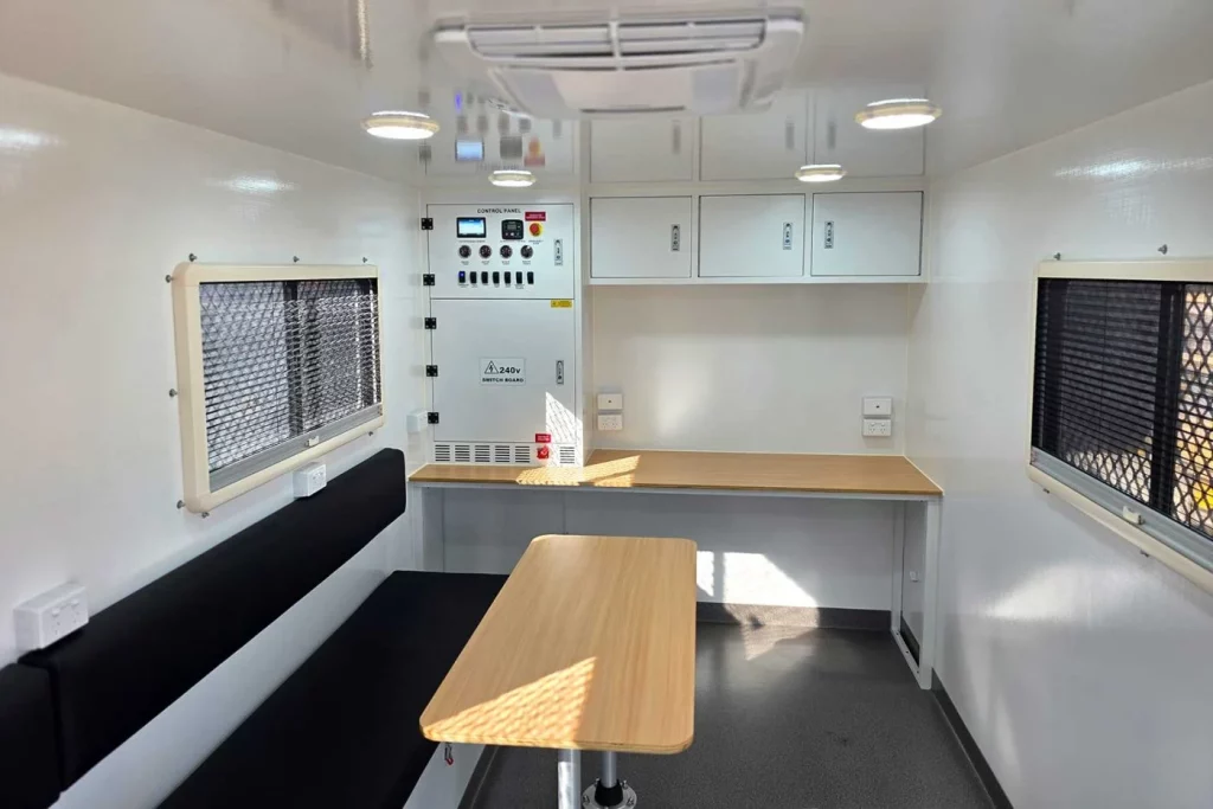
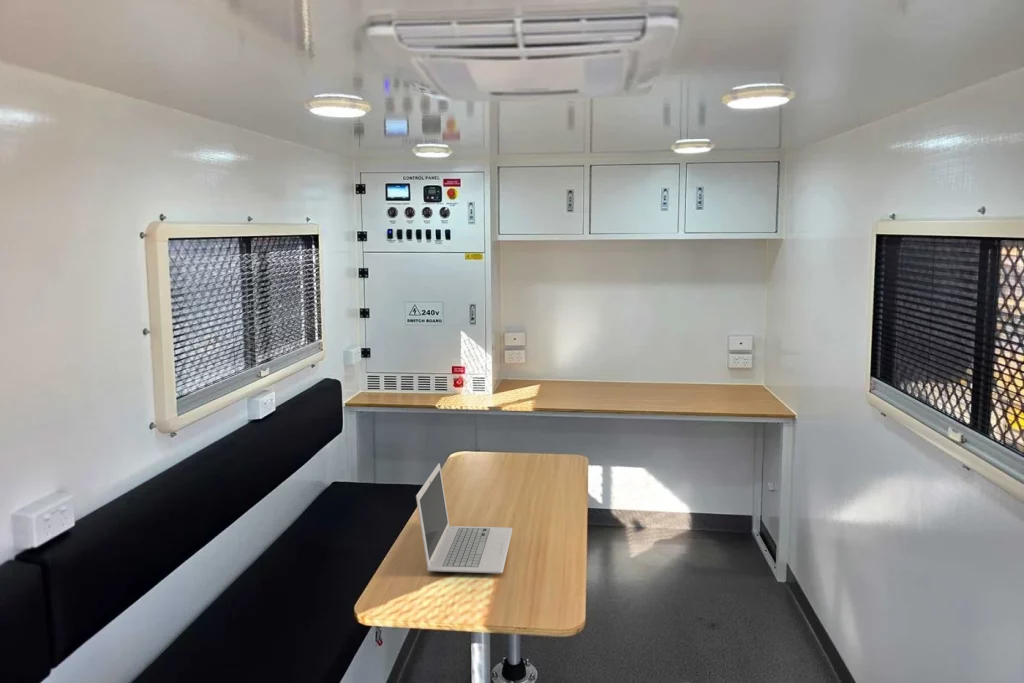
+ laptop [415,462,513,574]
